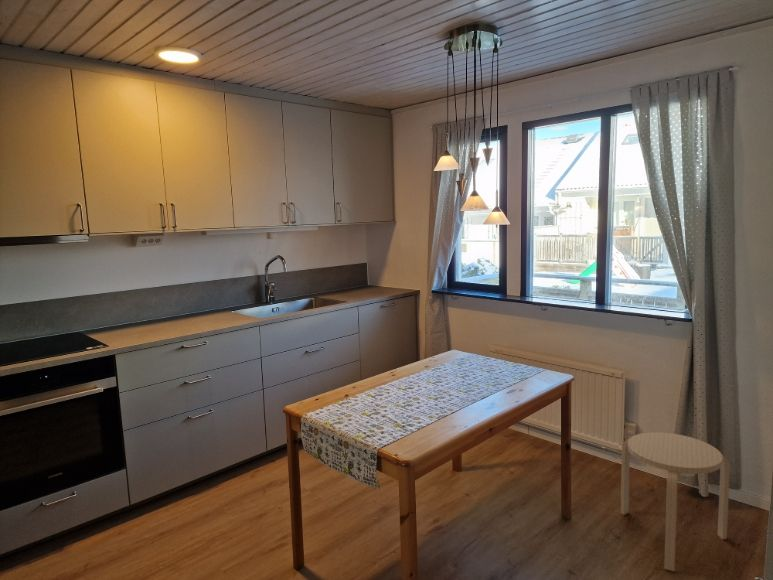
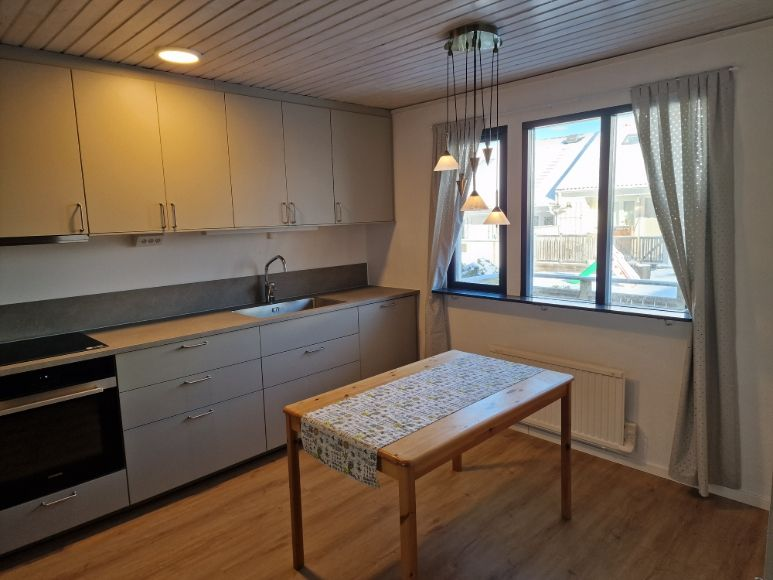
- stool [620,431,731,572]
